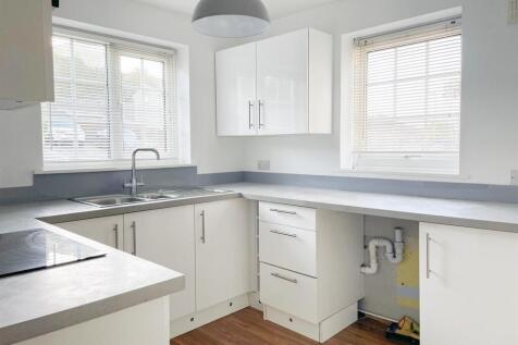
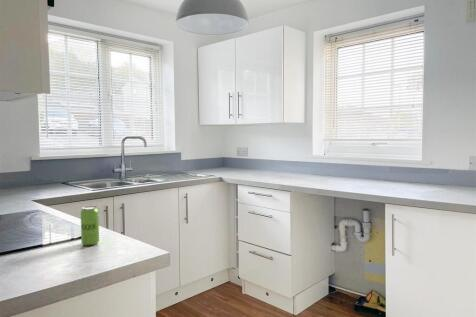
+ beverage can [80,205,100,246]
